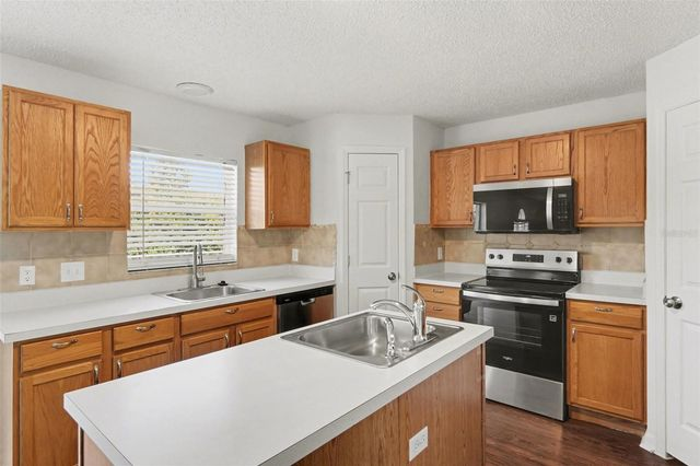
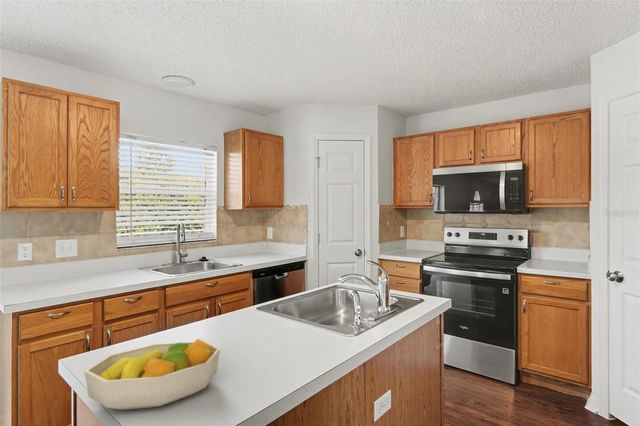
+ fruit bowl [83,338,221,411]
